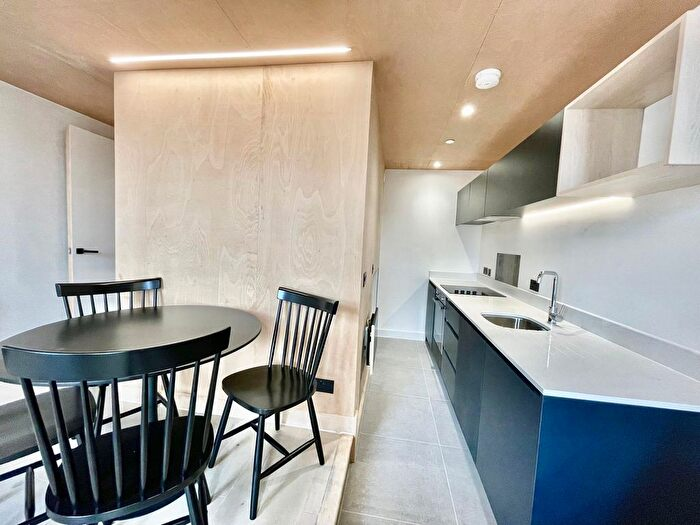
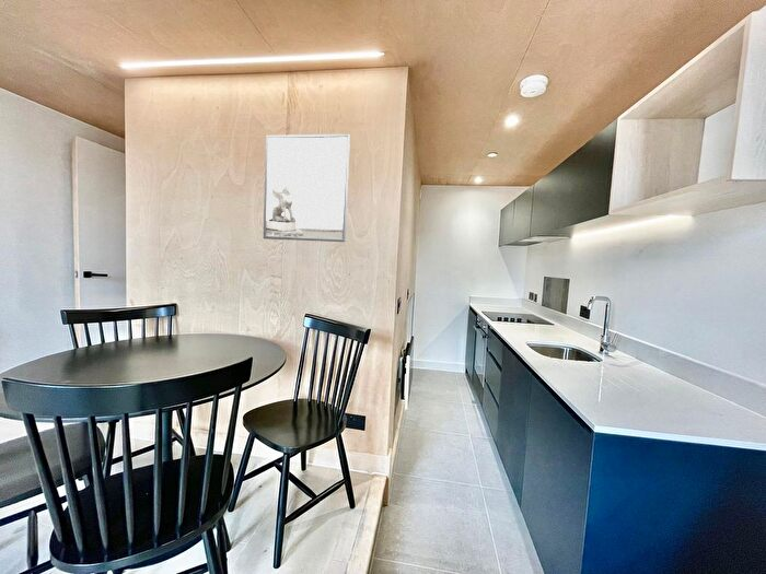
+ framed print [263,133,351,243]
